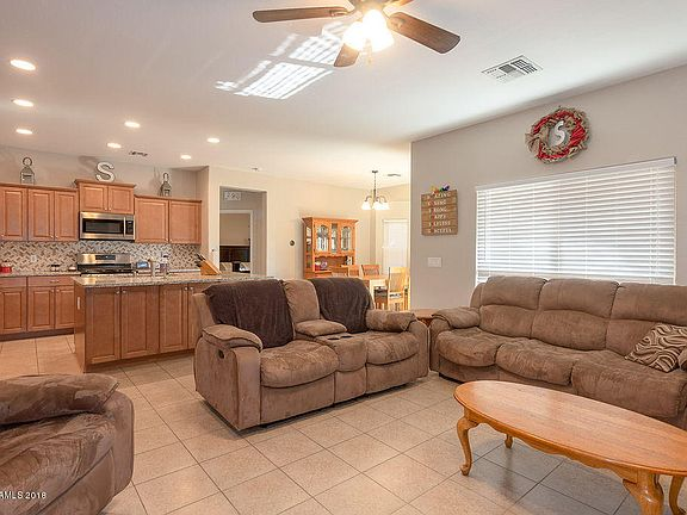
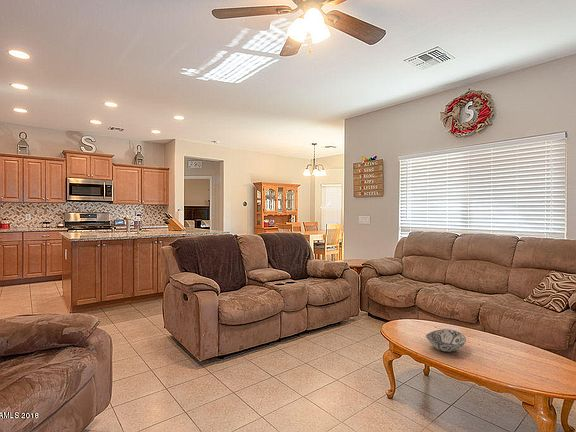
+ decorative bowl [425,328,467,353]
